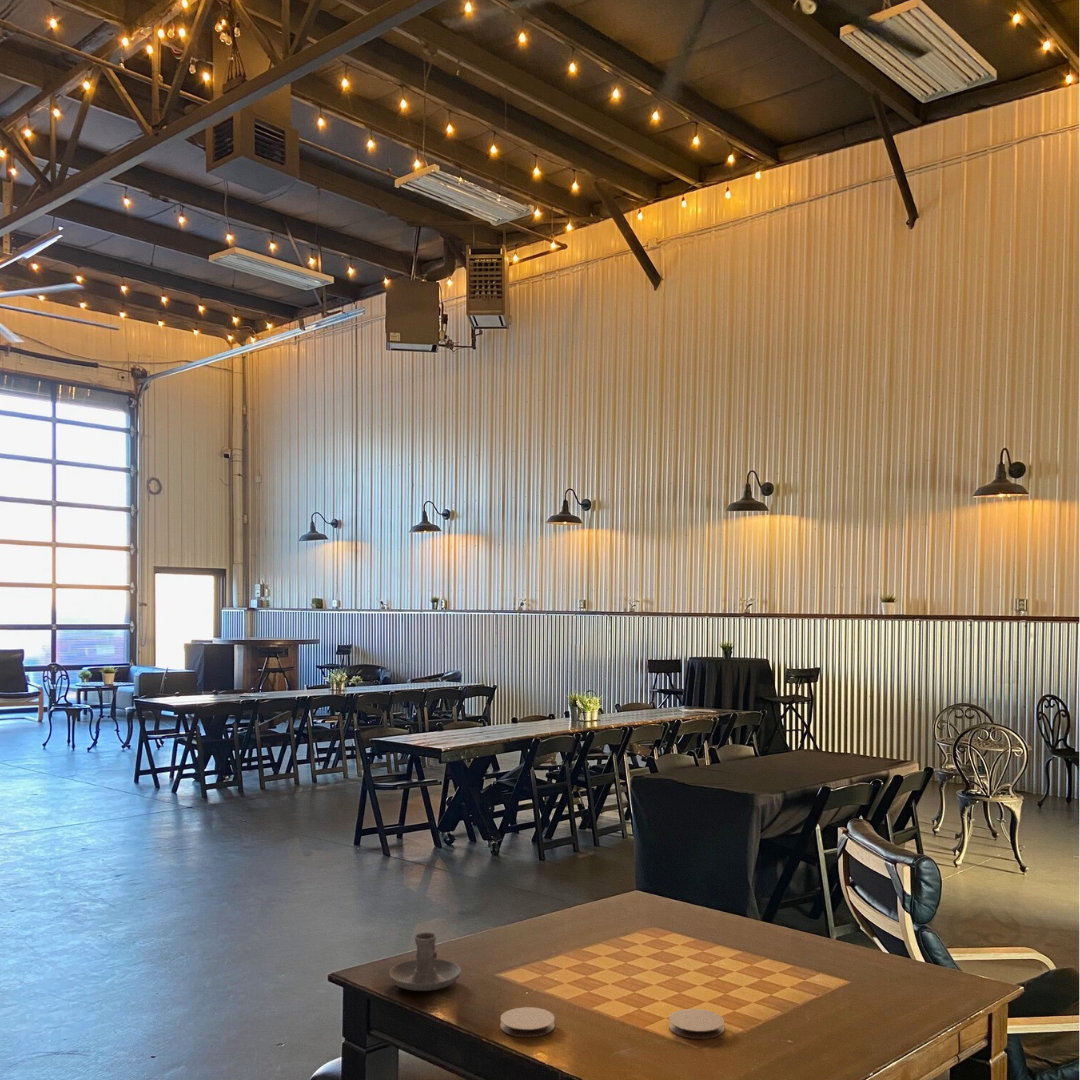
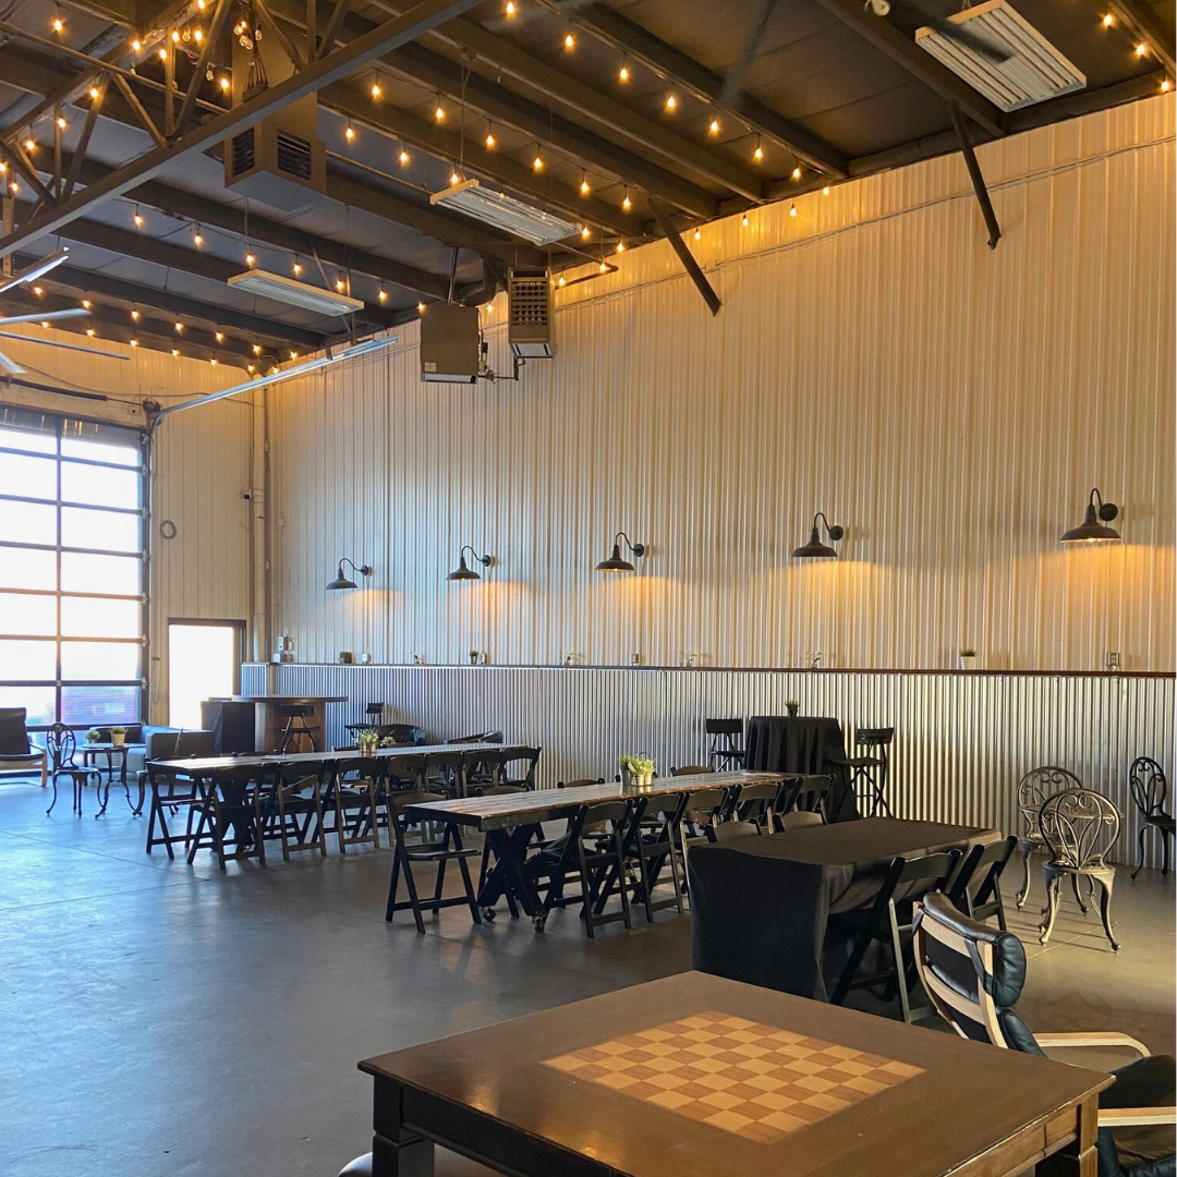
- coaster [499,1006,556,1038]
- coaster [668,1008,725,1040]
- candle holder [388,932,462,992]
